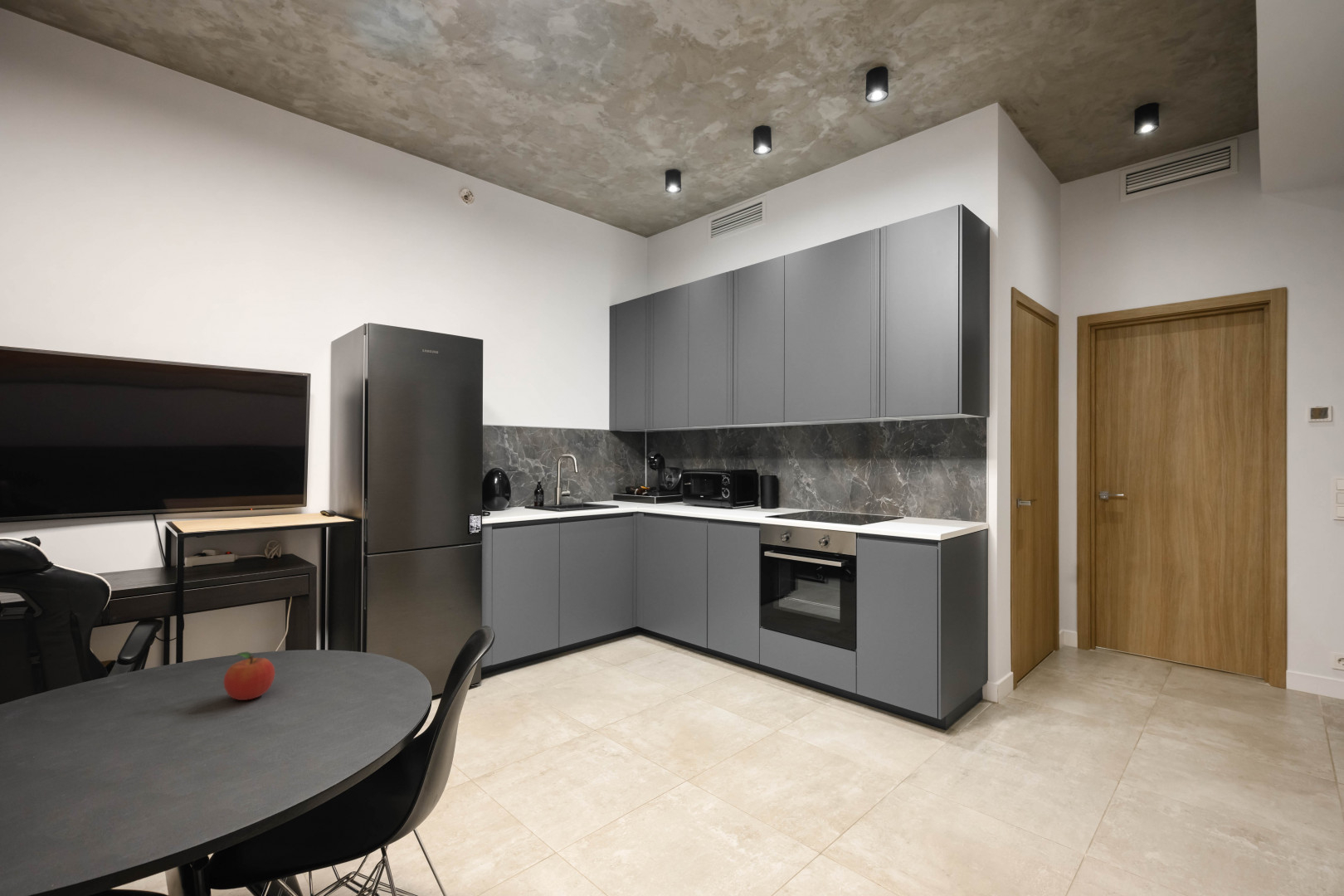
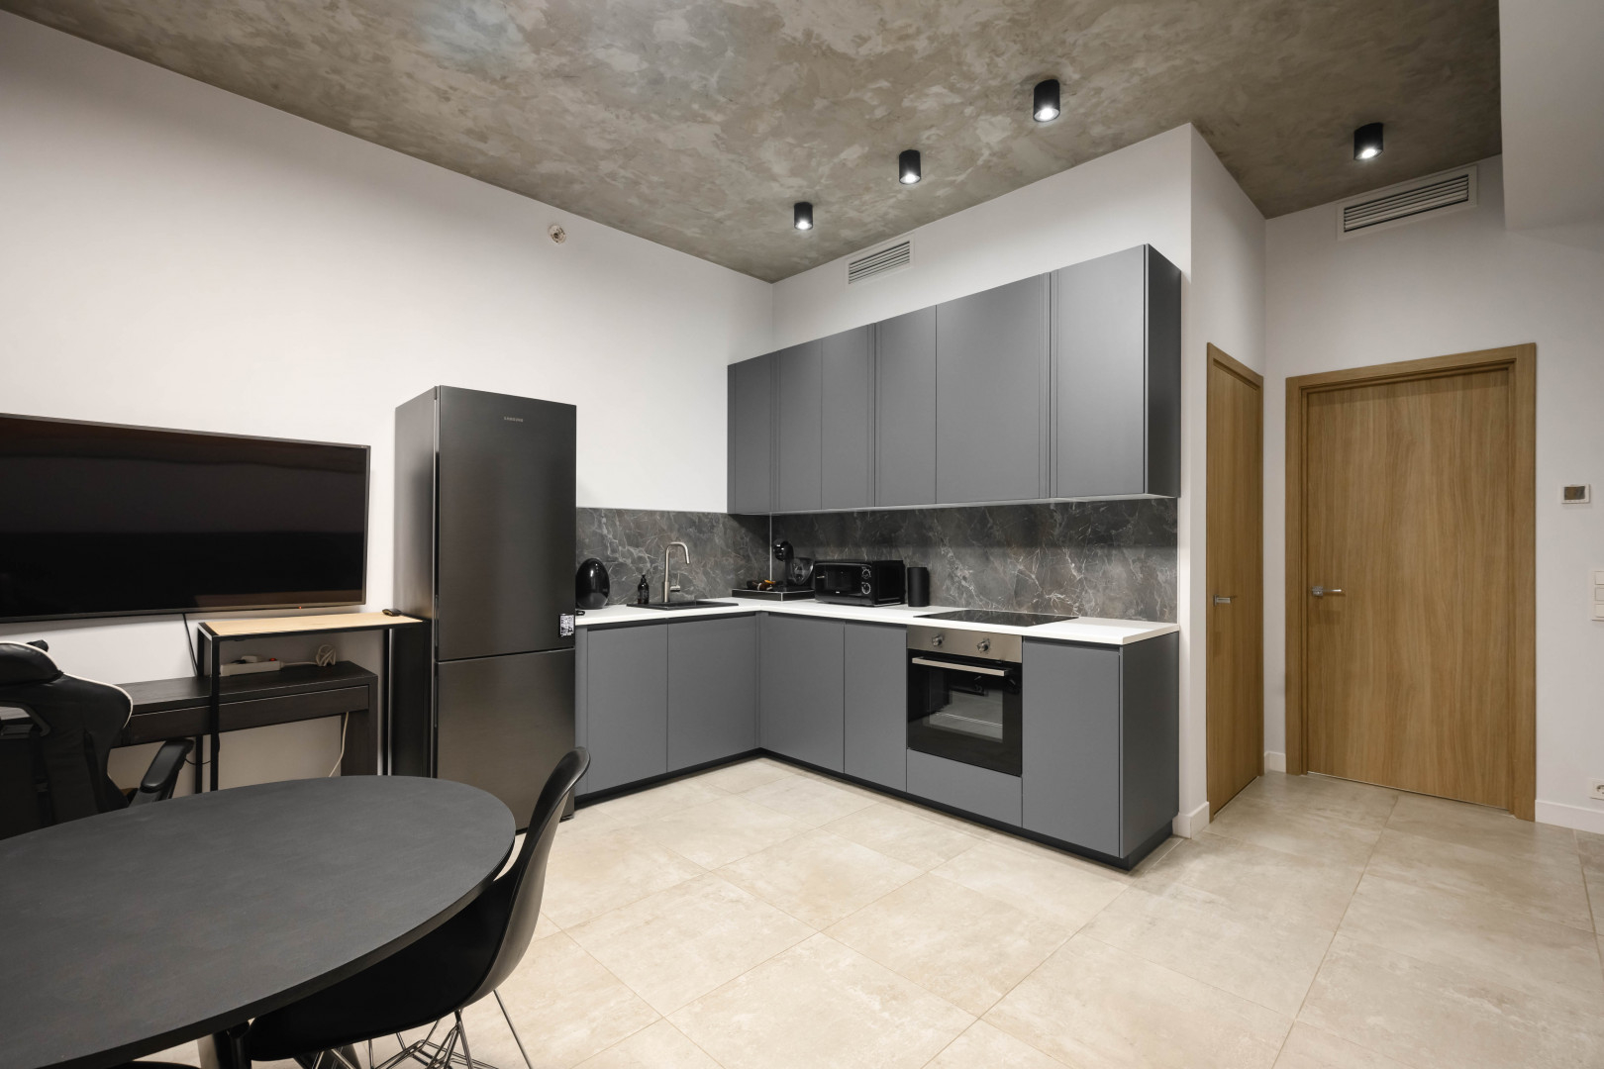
- fruit [223,651,275,701]
